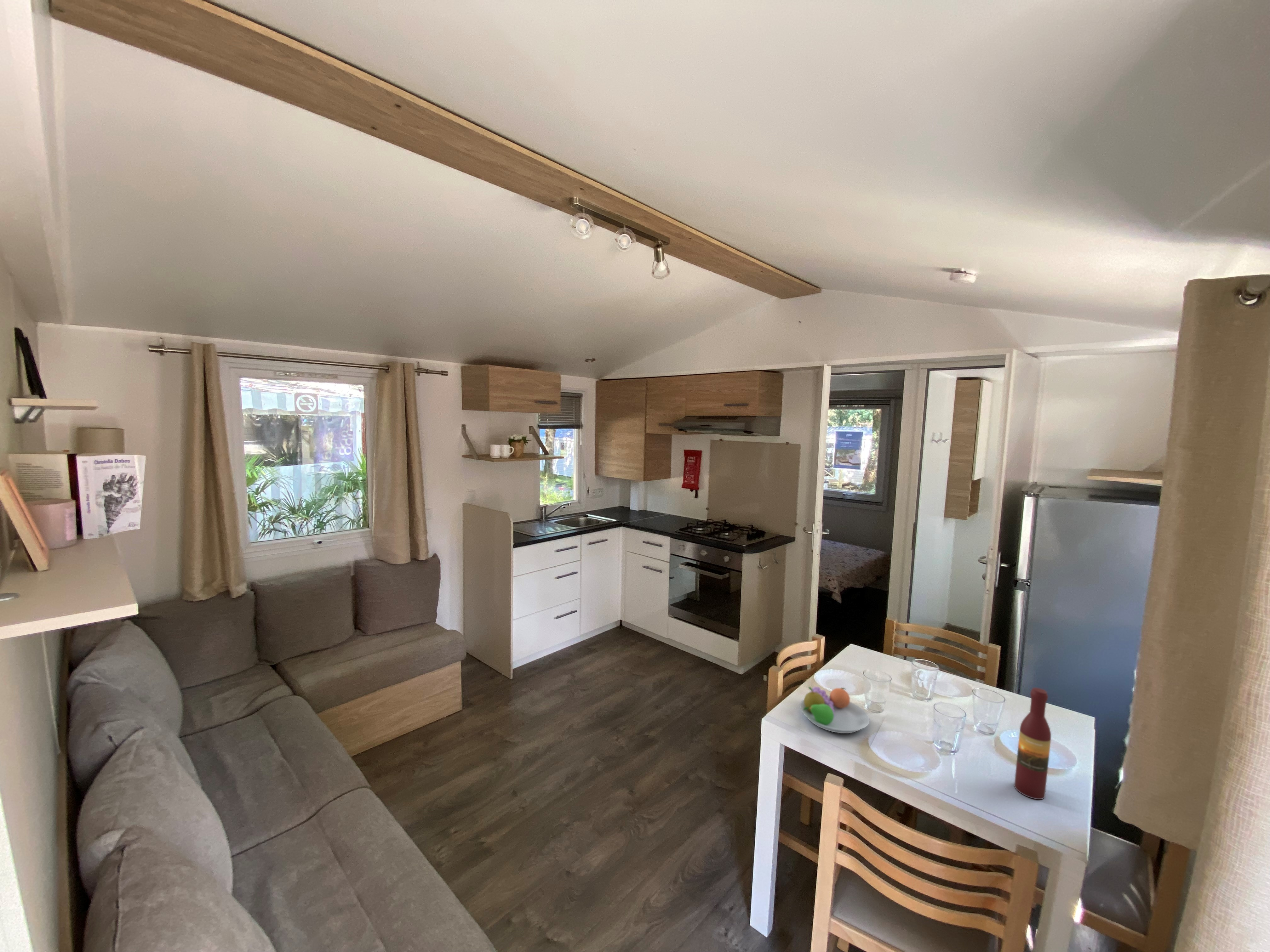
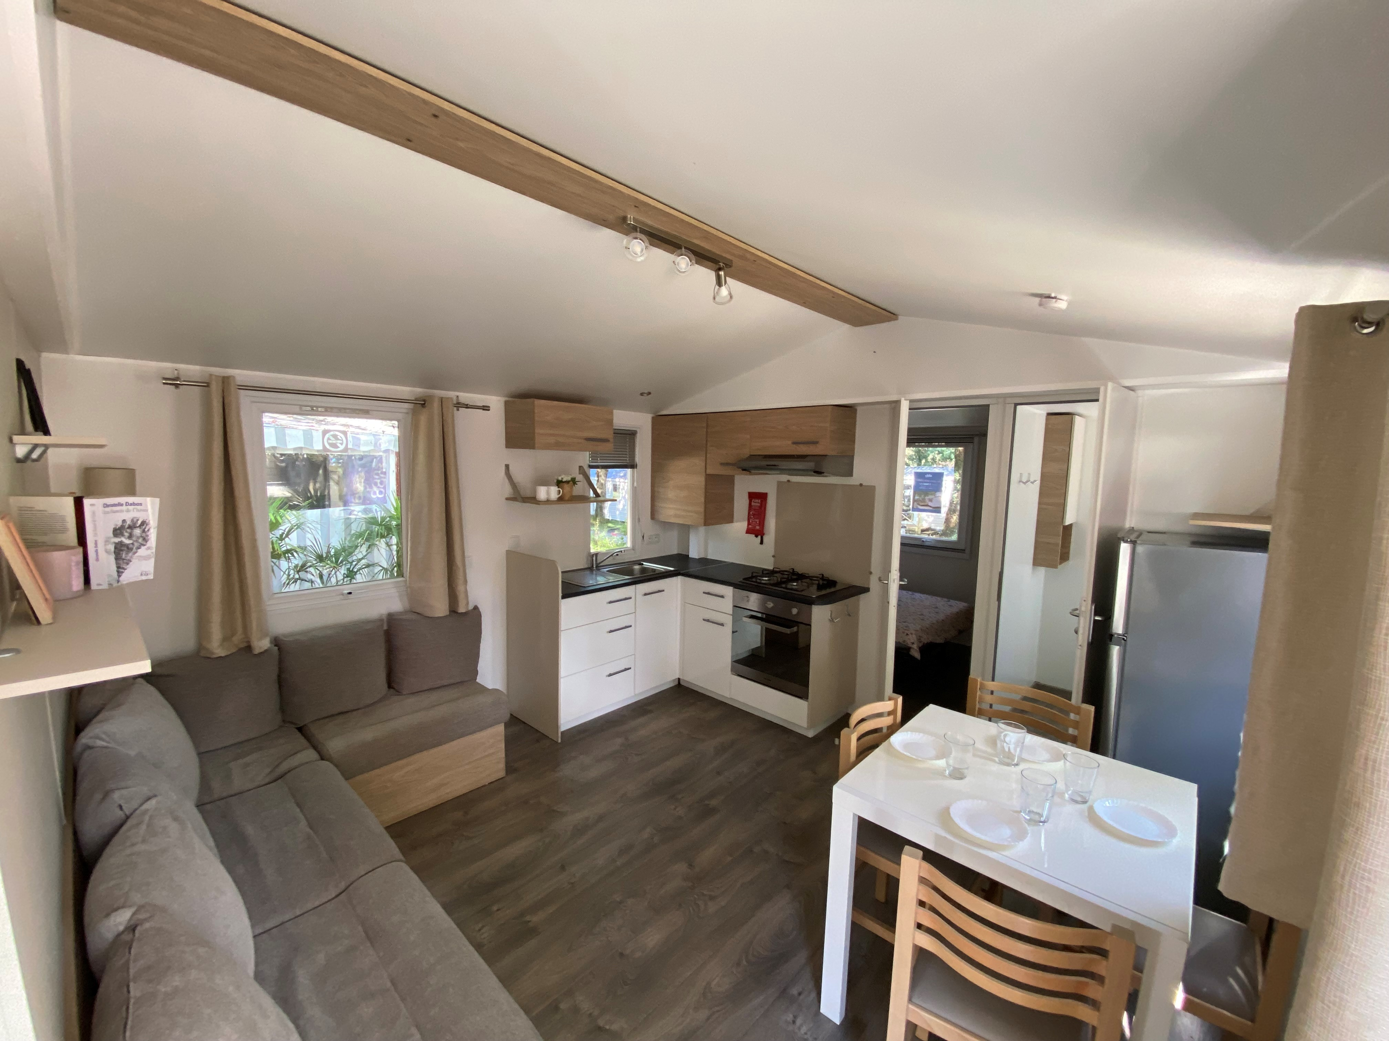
- fruit bowl [799,686,870,734]
- wine bottle [1014,687,1051,800]
